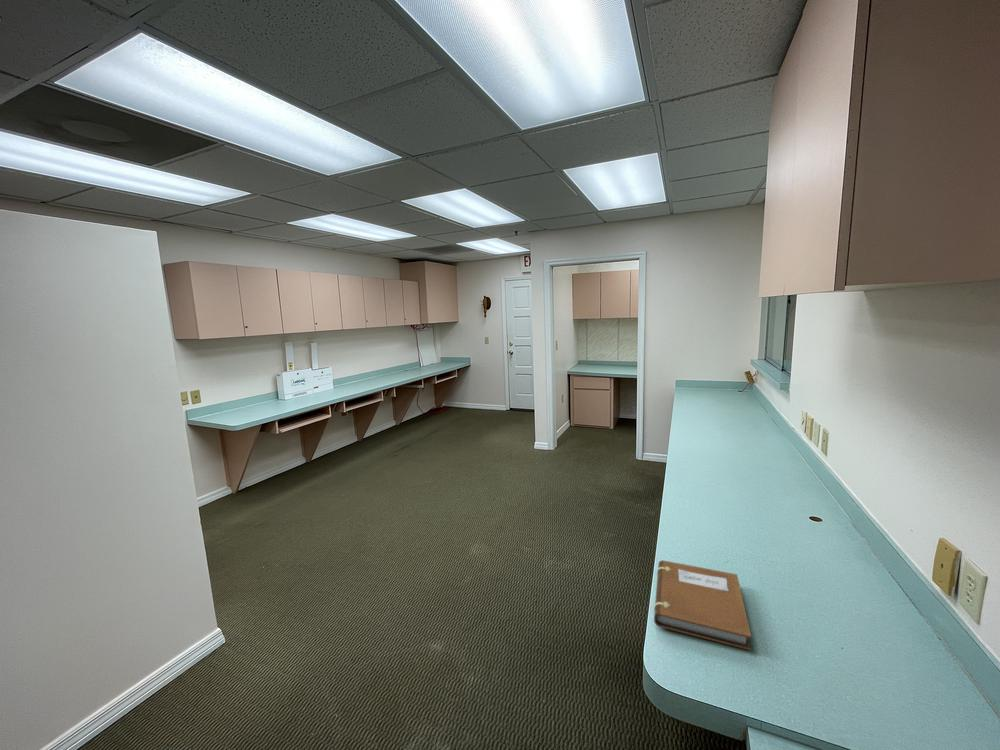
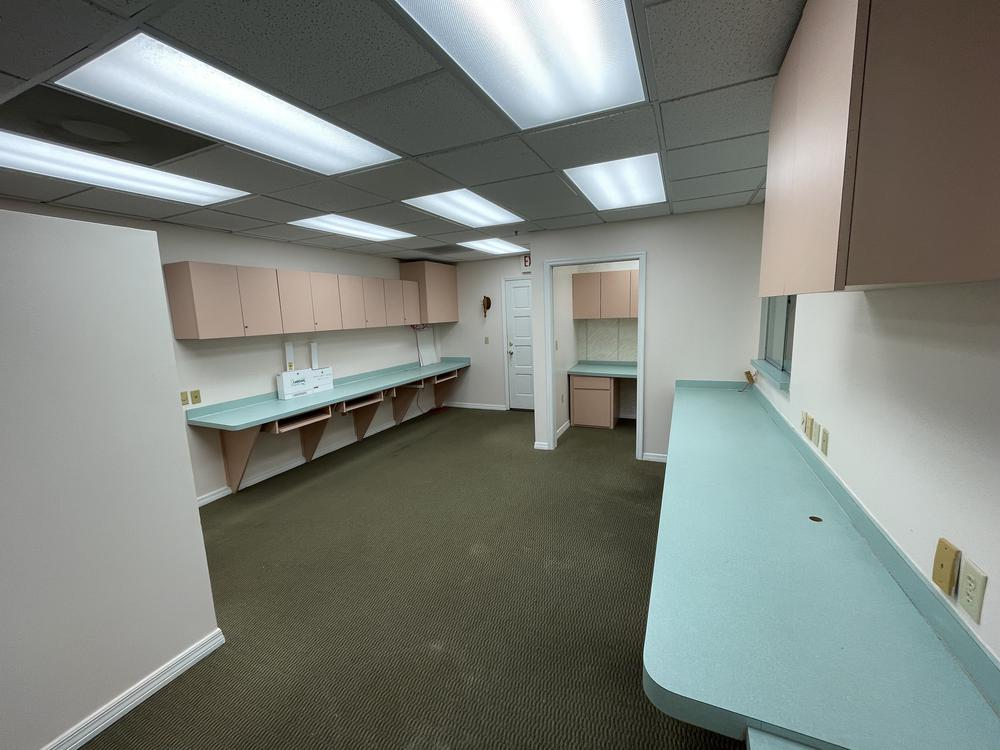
- notebook [653,559,752,651]
